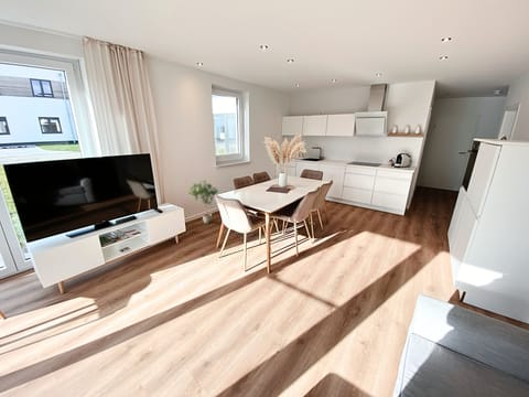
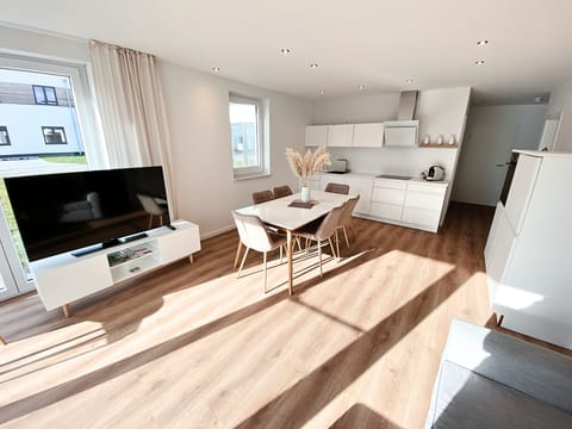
- potted plant [187,179,219,225]
